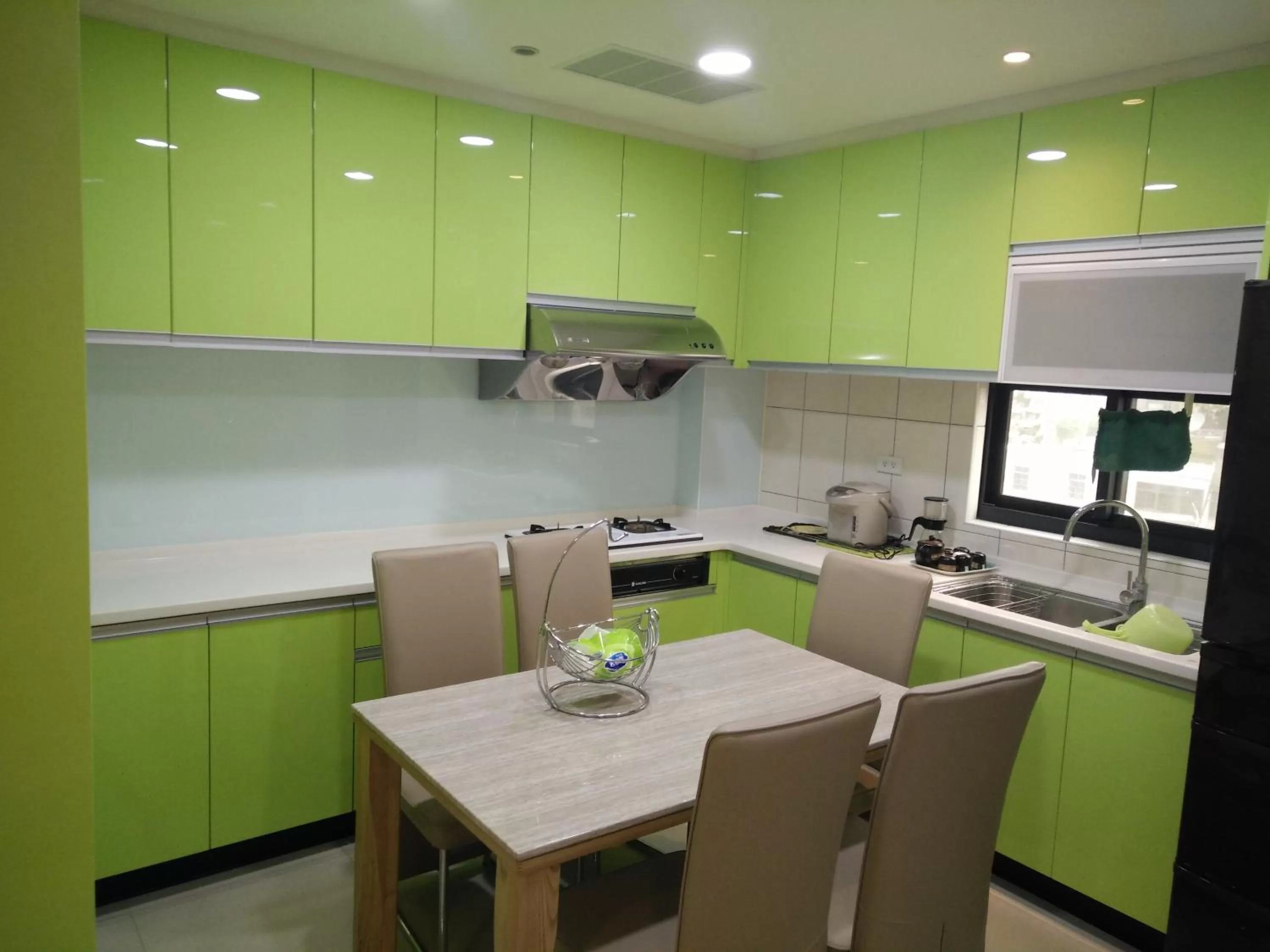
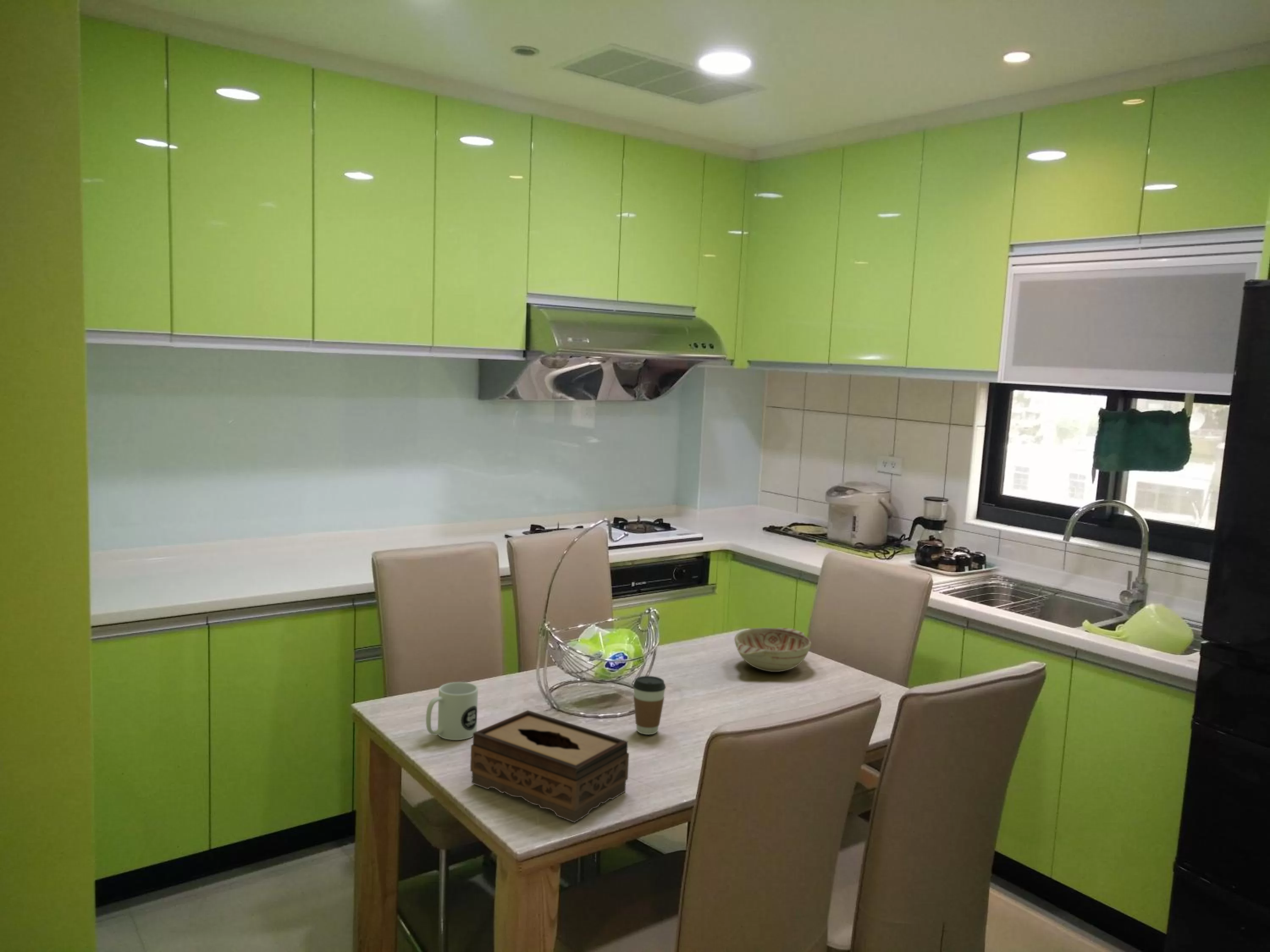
+ mug [425,682,478,740]
+ decorative bowl [734,627,812,672]
+ tissue box [470,710,629,823]
+ coffee cup [632,675,666,735]
